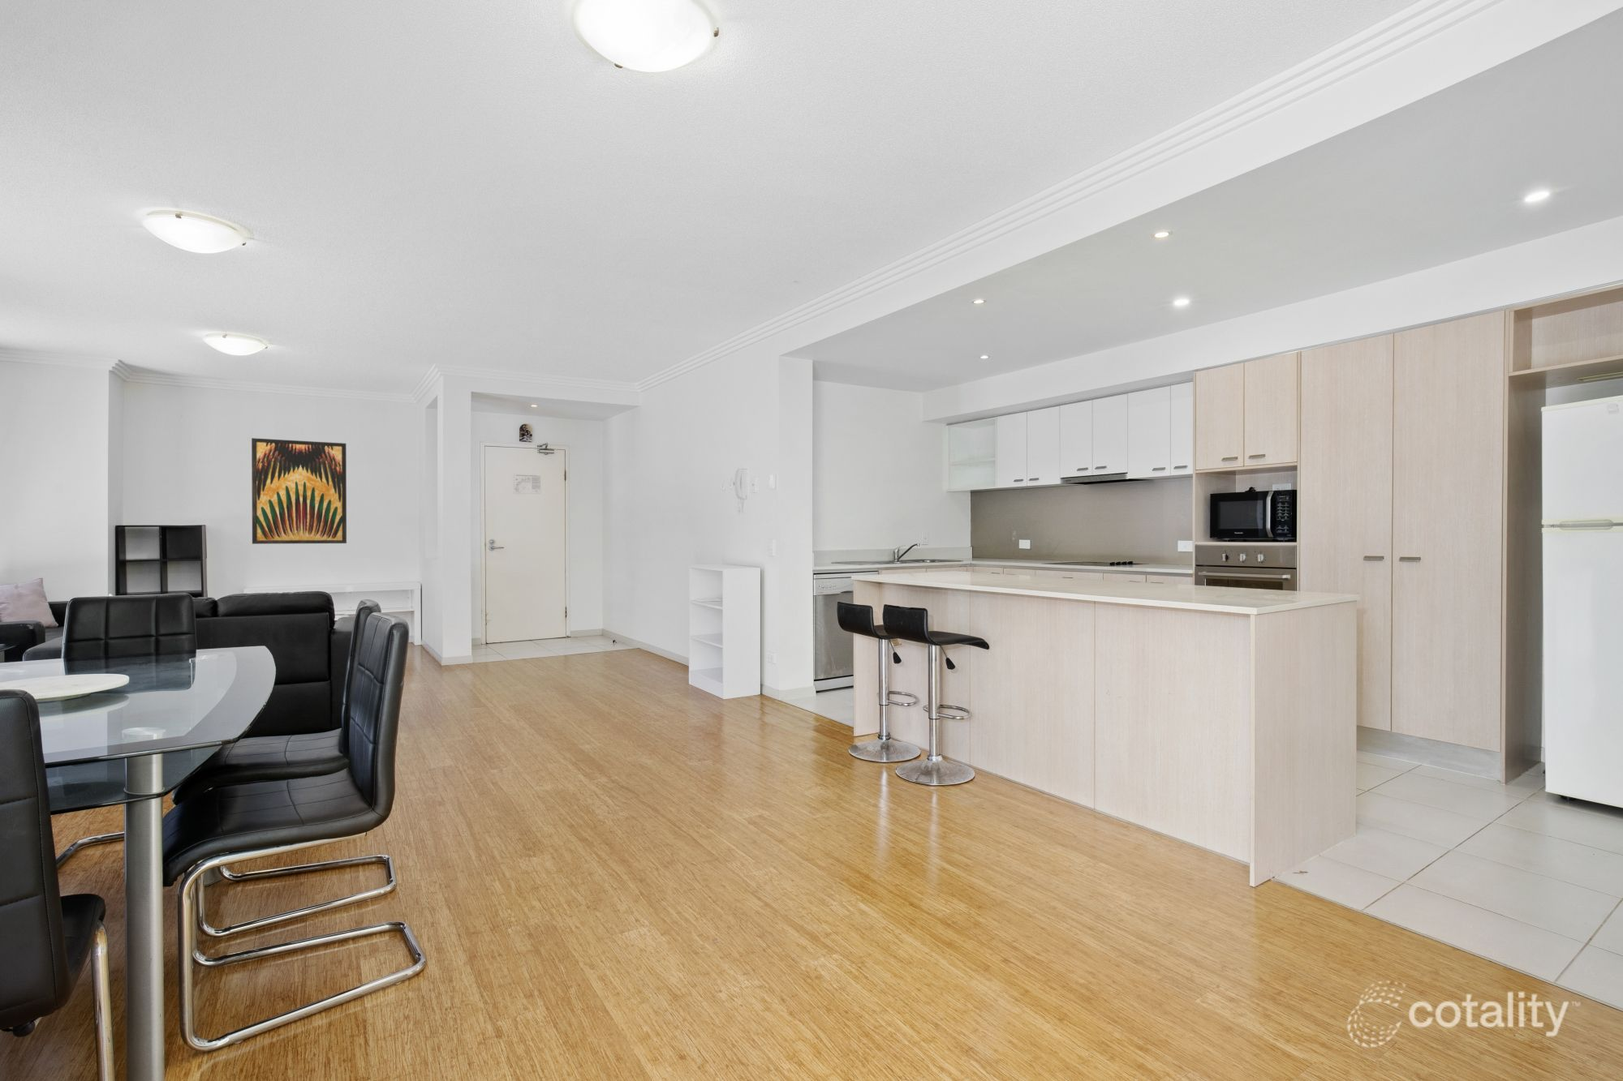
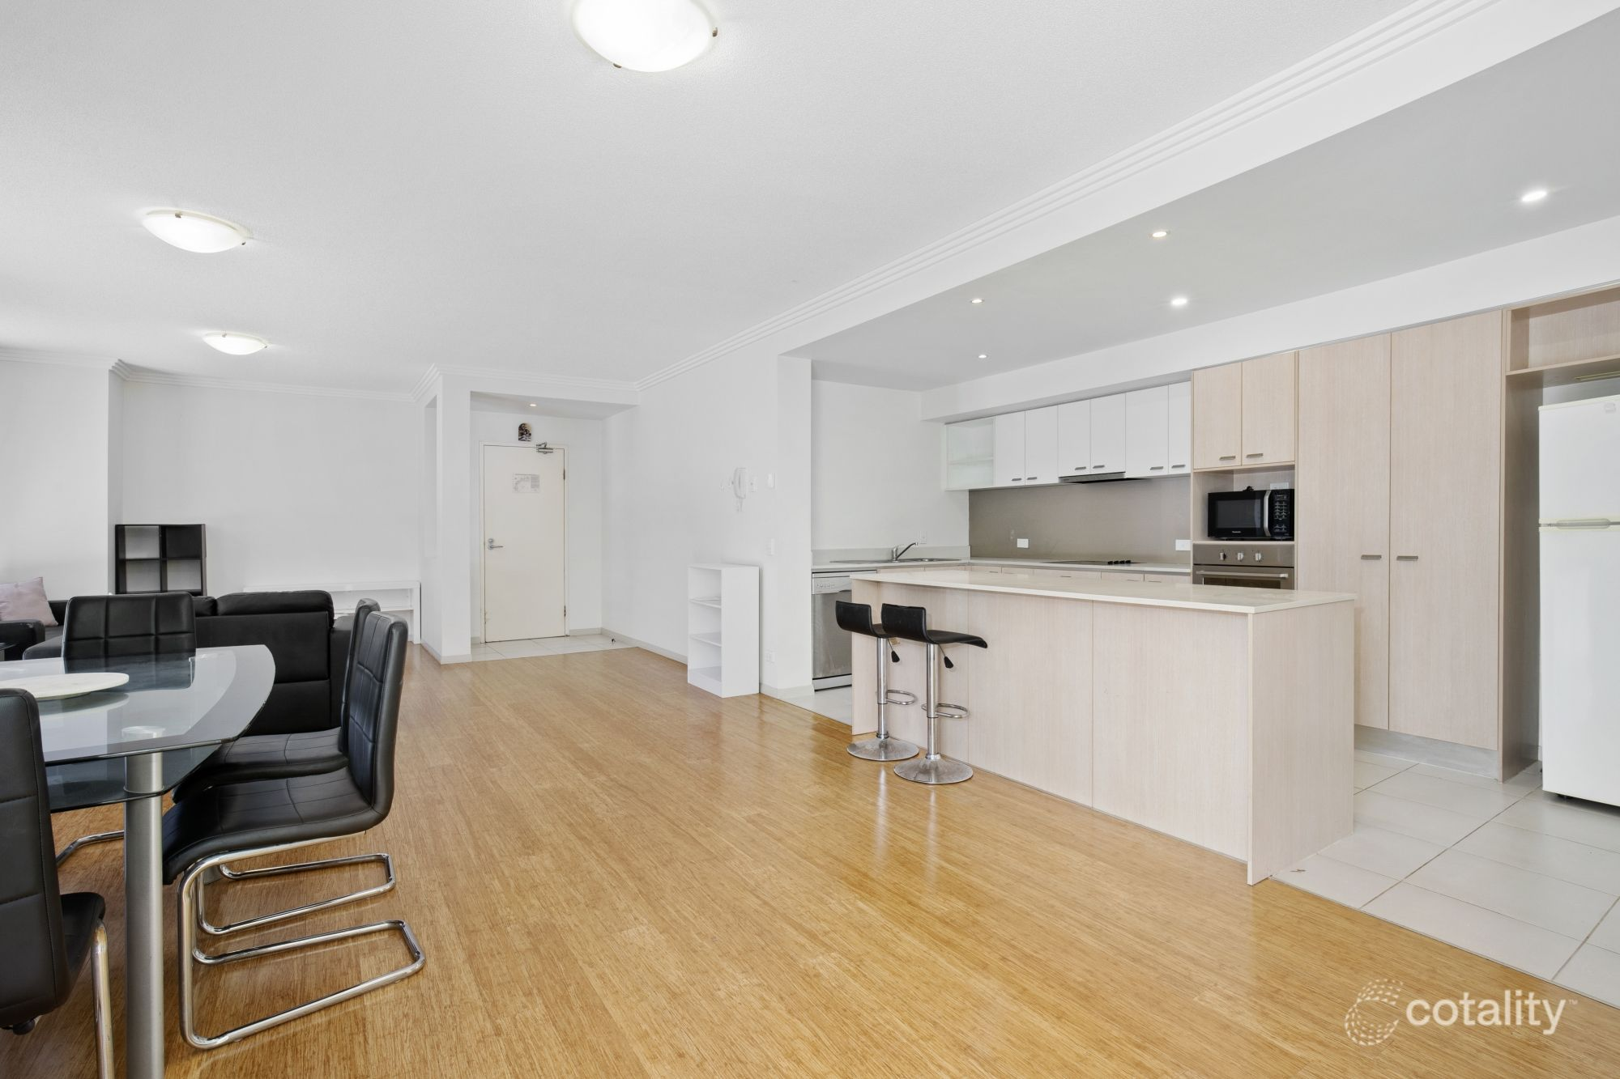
- wall art [251,437,348,545]
